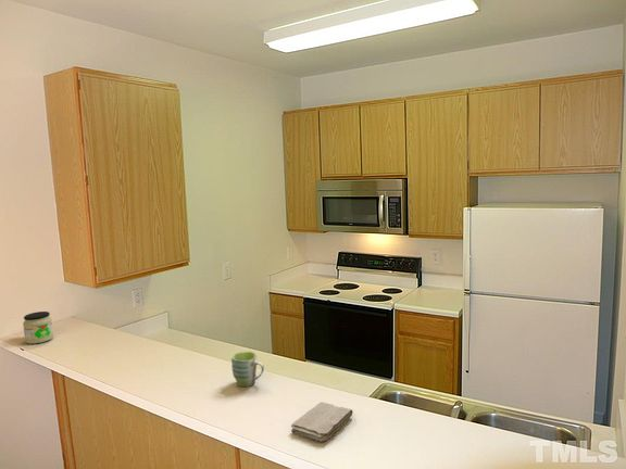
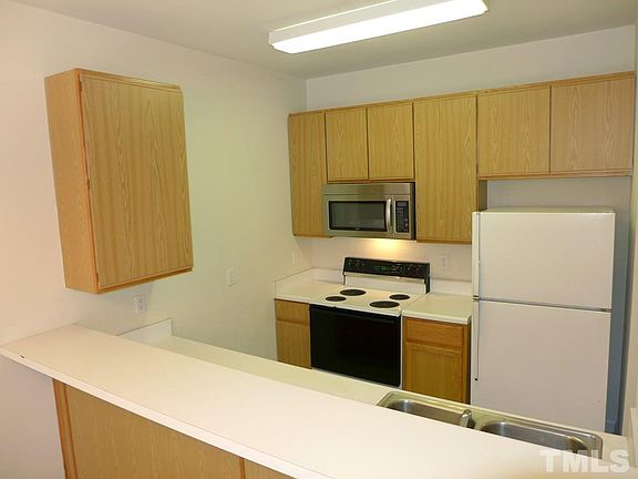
- washcloth [290,402,354,442]
- jar [22,310,54,345]
- mug [230,351,265,388]
